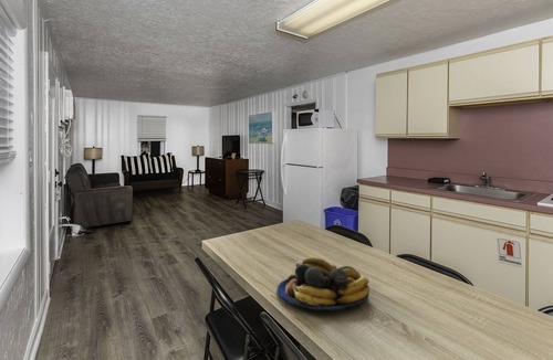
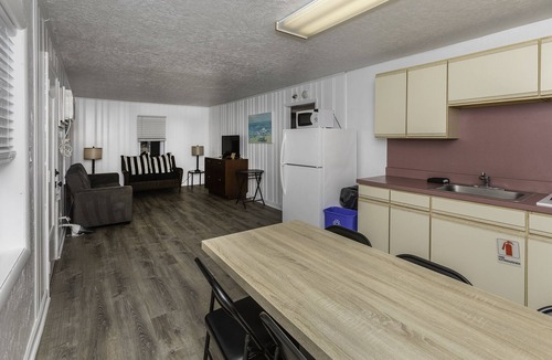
- fruit bowl [275,256,371,311]
